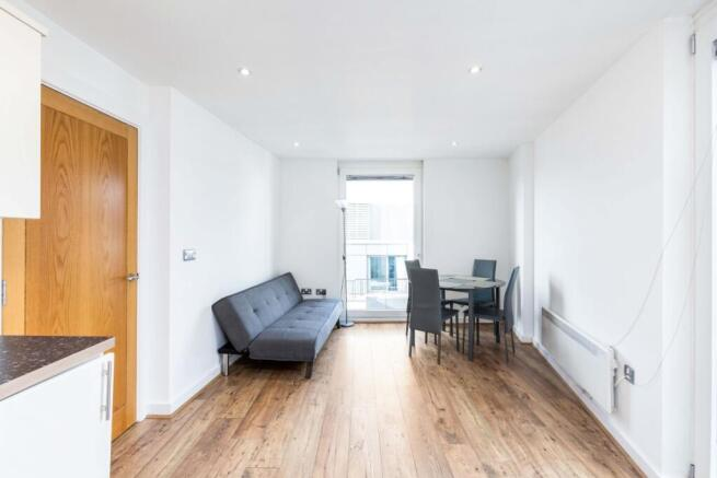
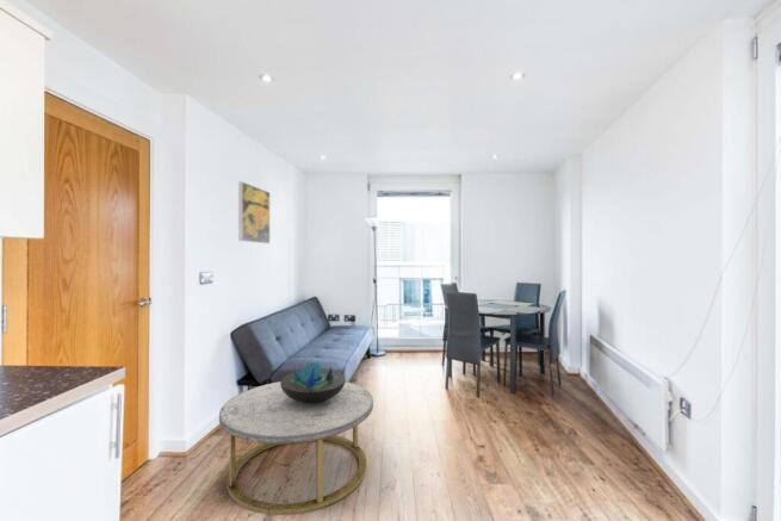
+ decorative bowl [280,361,347,403]
+ coffee table [218,380,374,516]
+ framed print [237,180,271,244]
